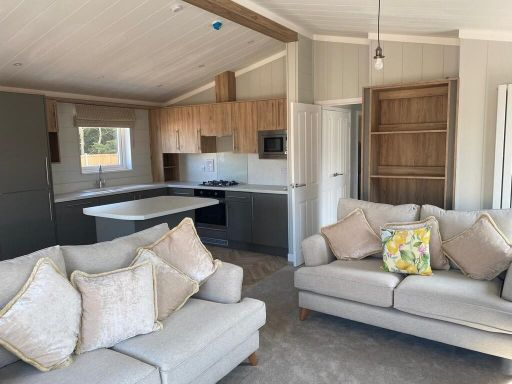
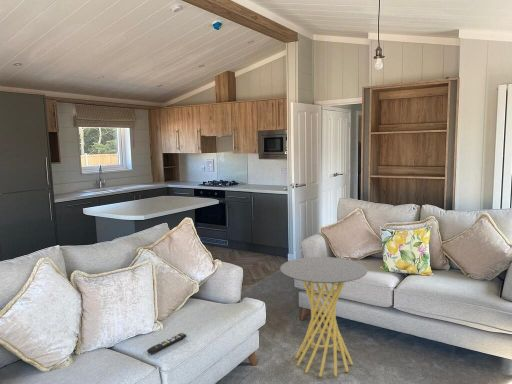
+ remote control [146,332,188,355]
+ side table [279,256,368,378]
